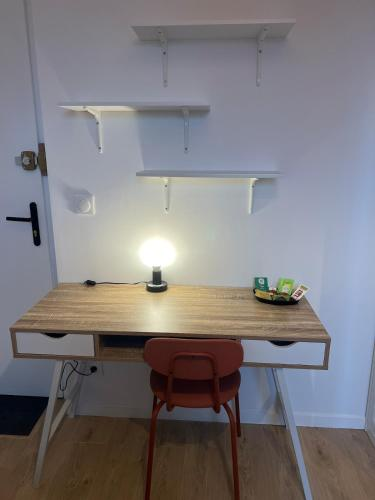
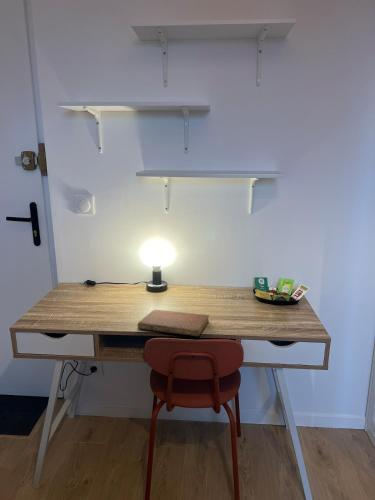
+ notebook [136,309,210,337]
